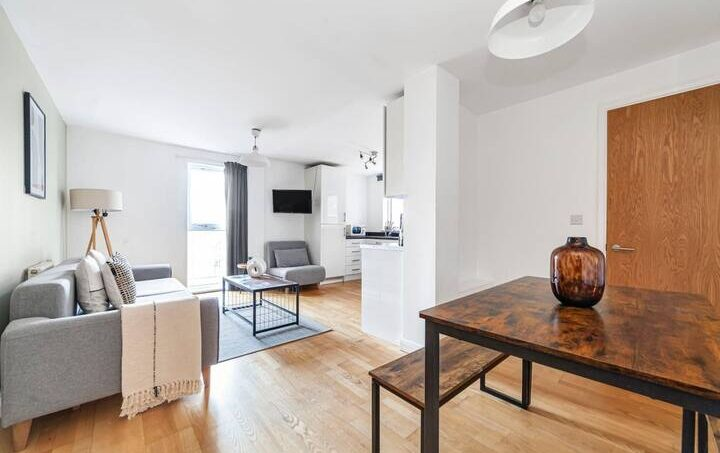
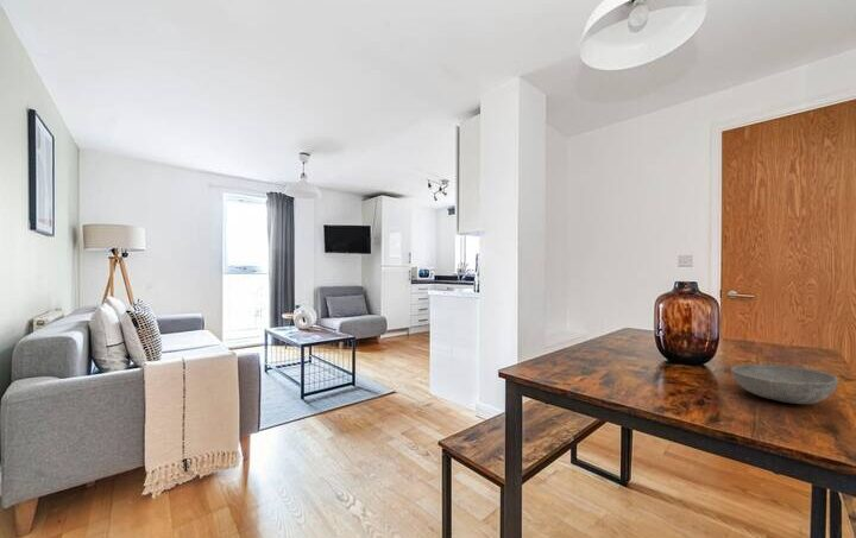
+ soup bowl [730,363,839,405]
